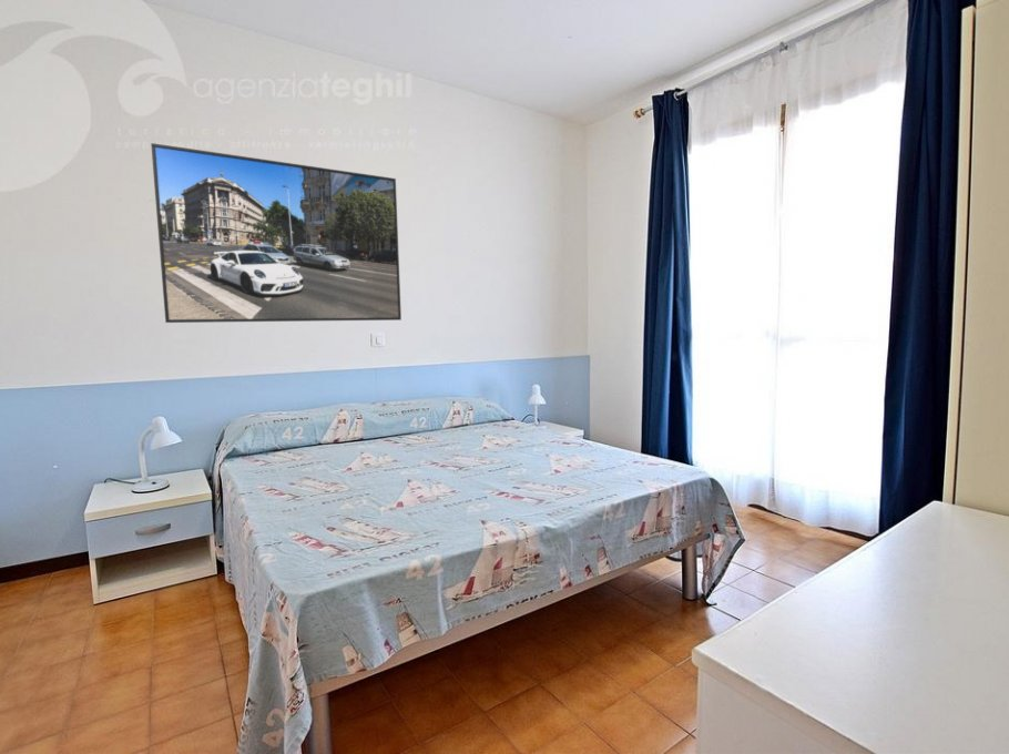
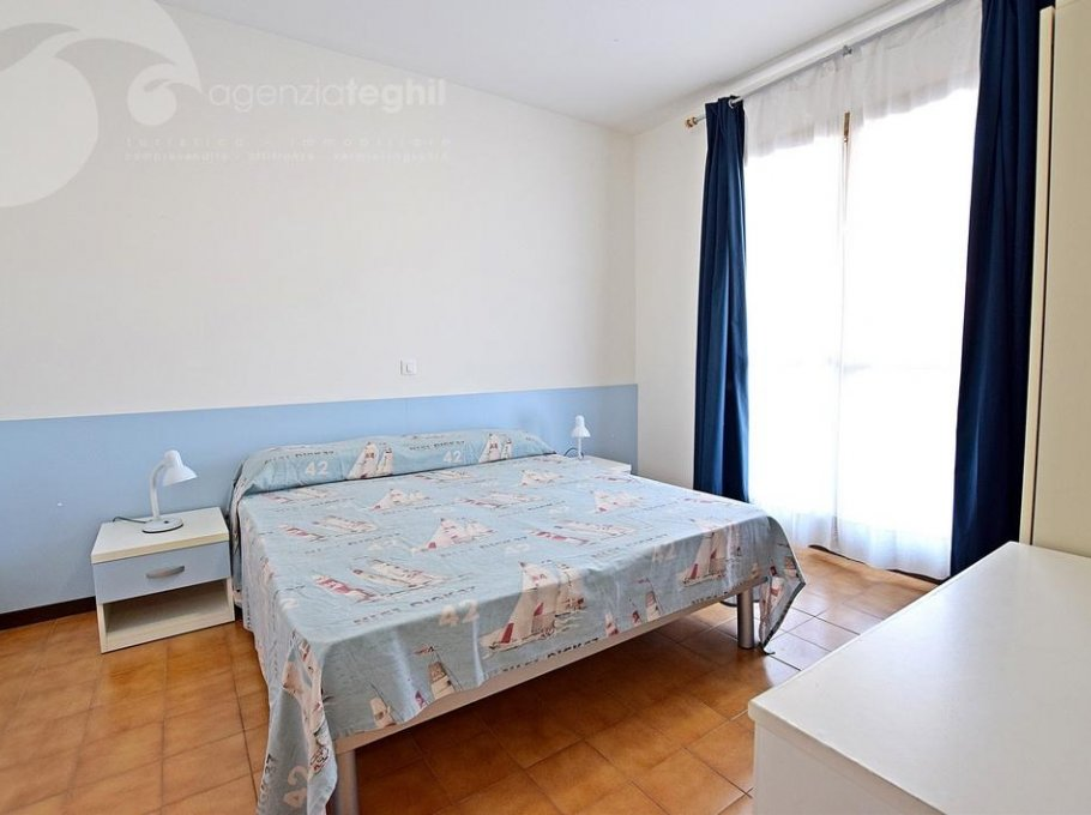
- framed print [150,142,402,324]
